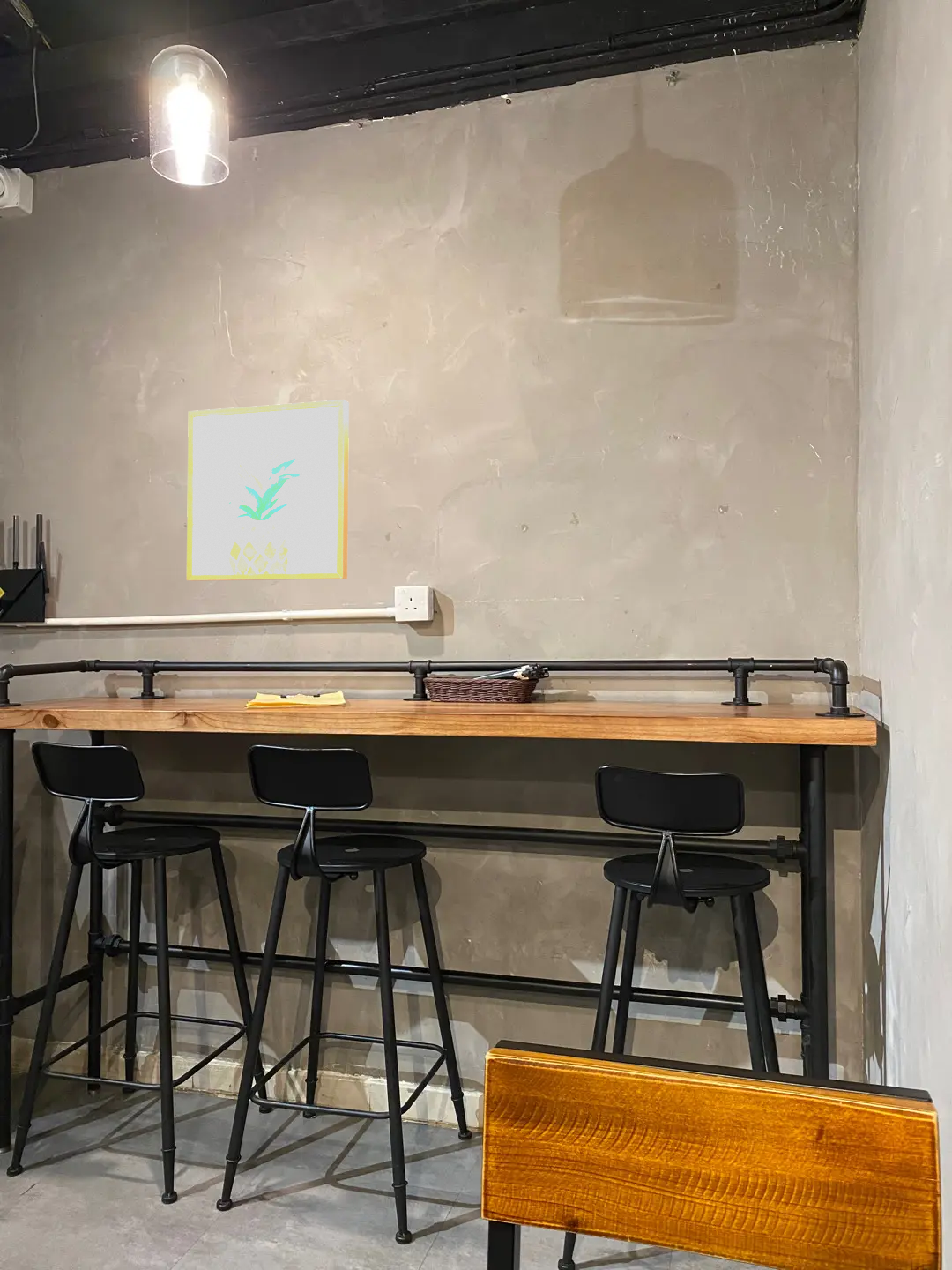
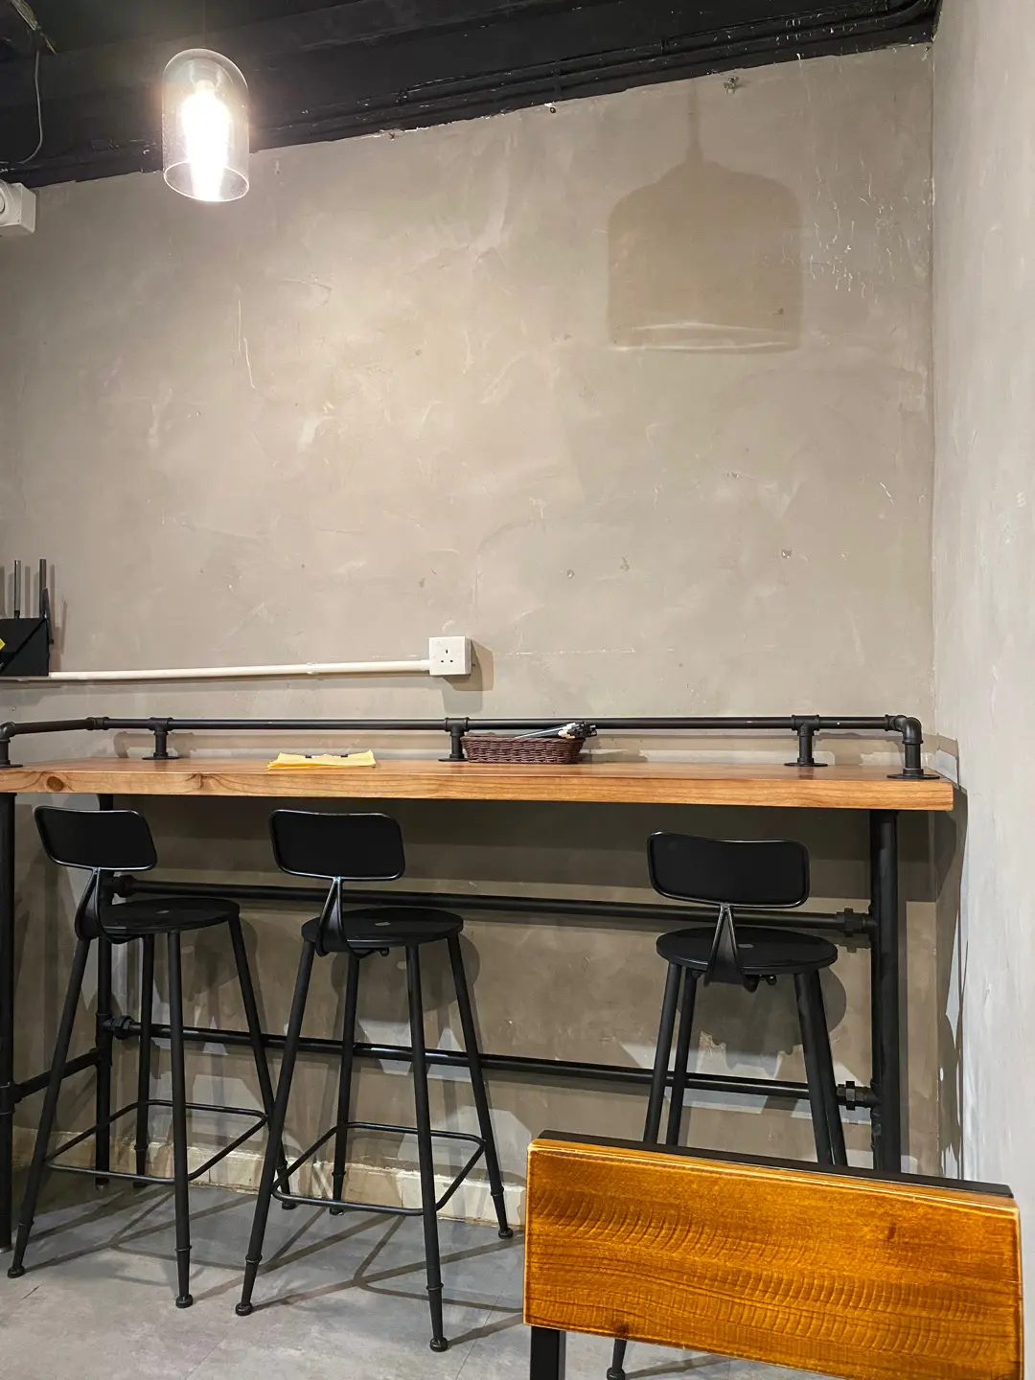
- wall art [186,399,350,582]
